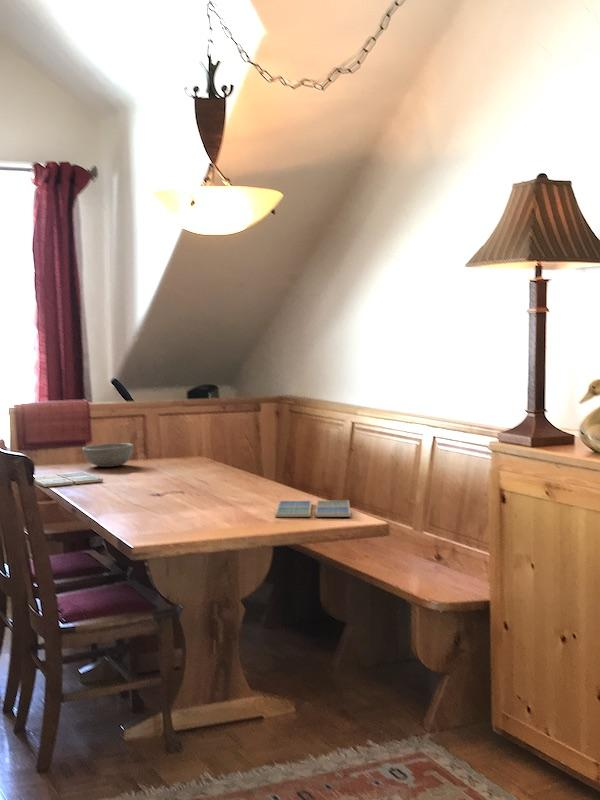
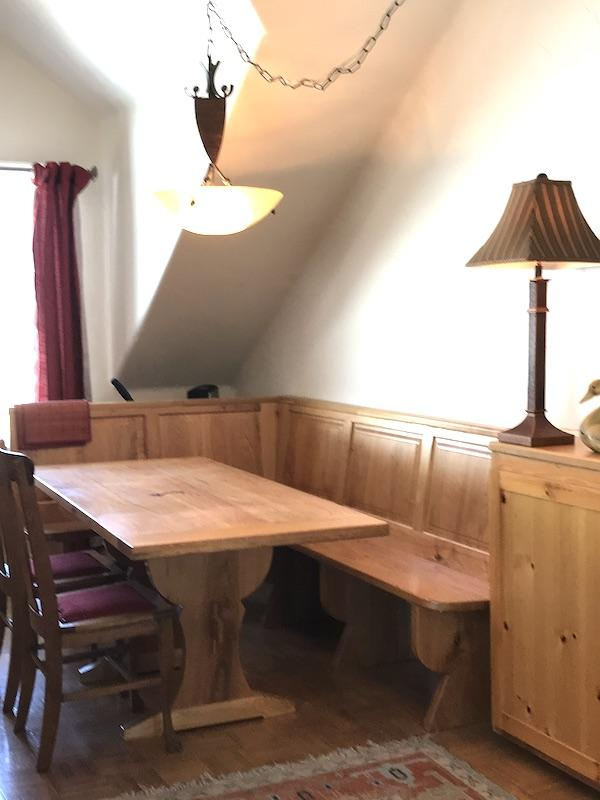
- drink coaster [274,499,352,518]
- bowl [81,442,134,468]
- drink coaster [34,471,104,488]
